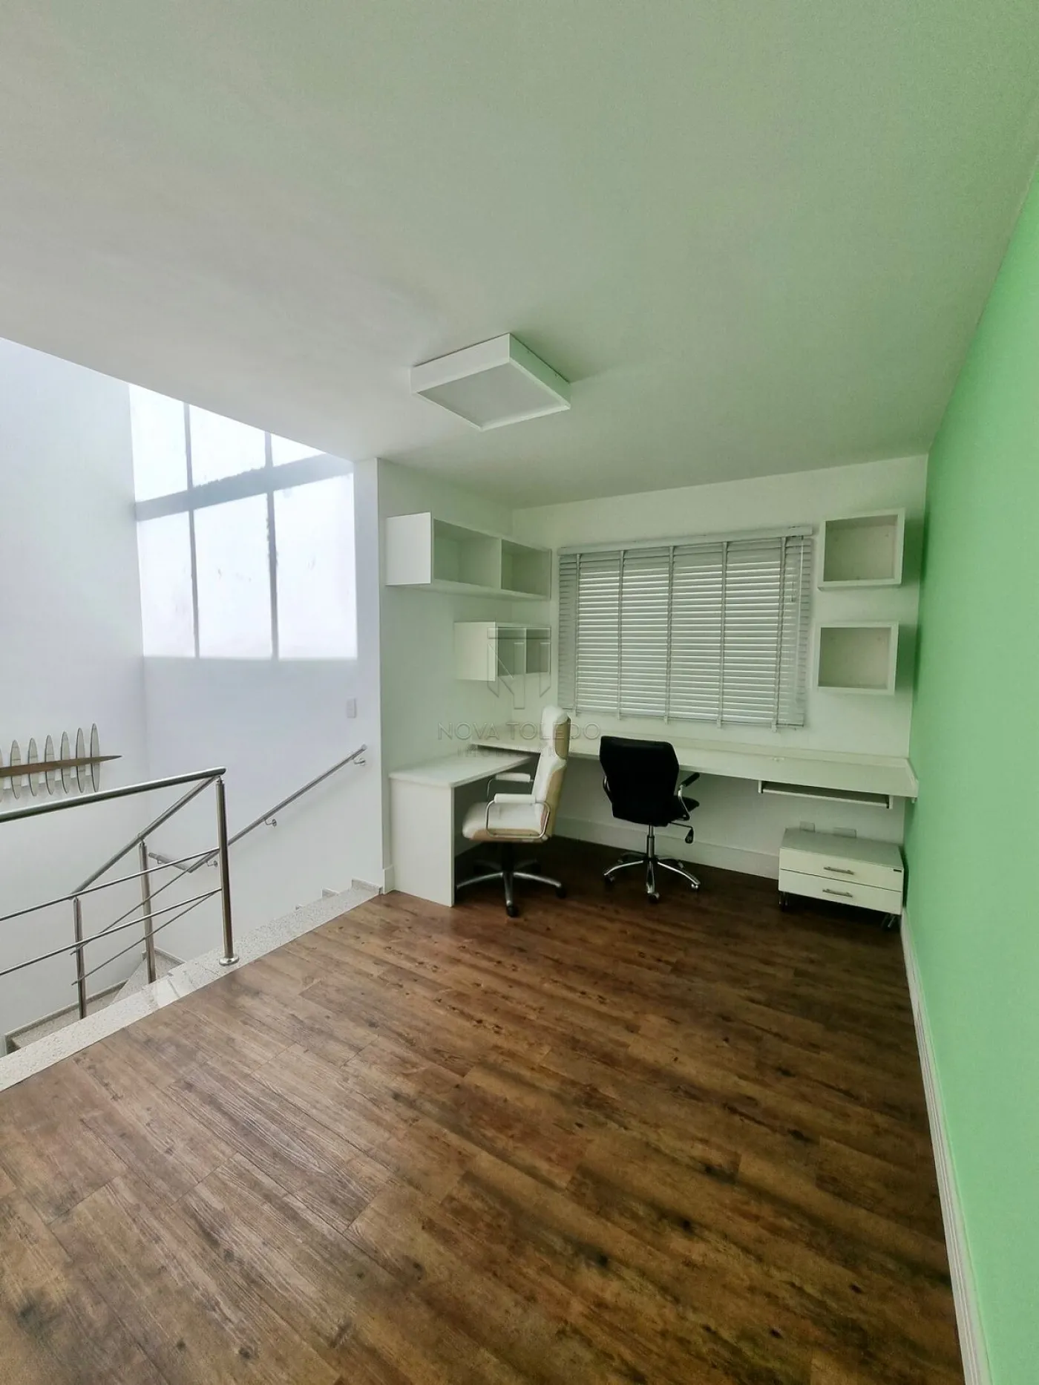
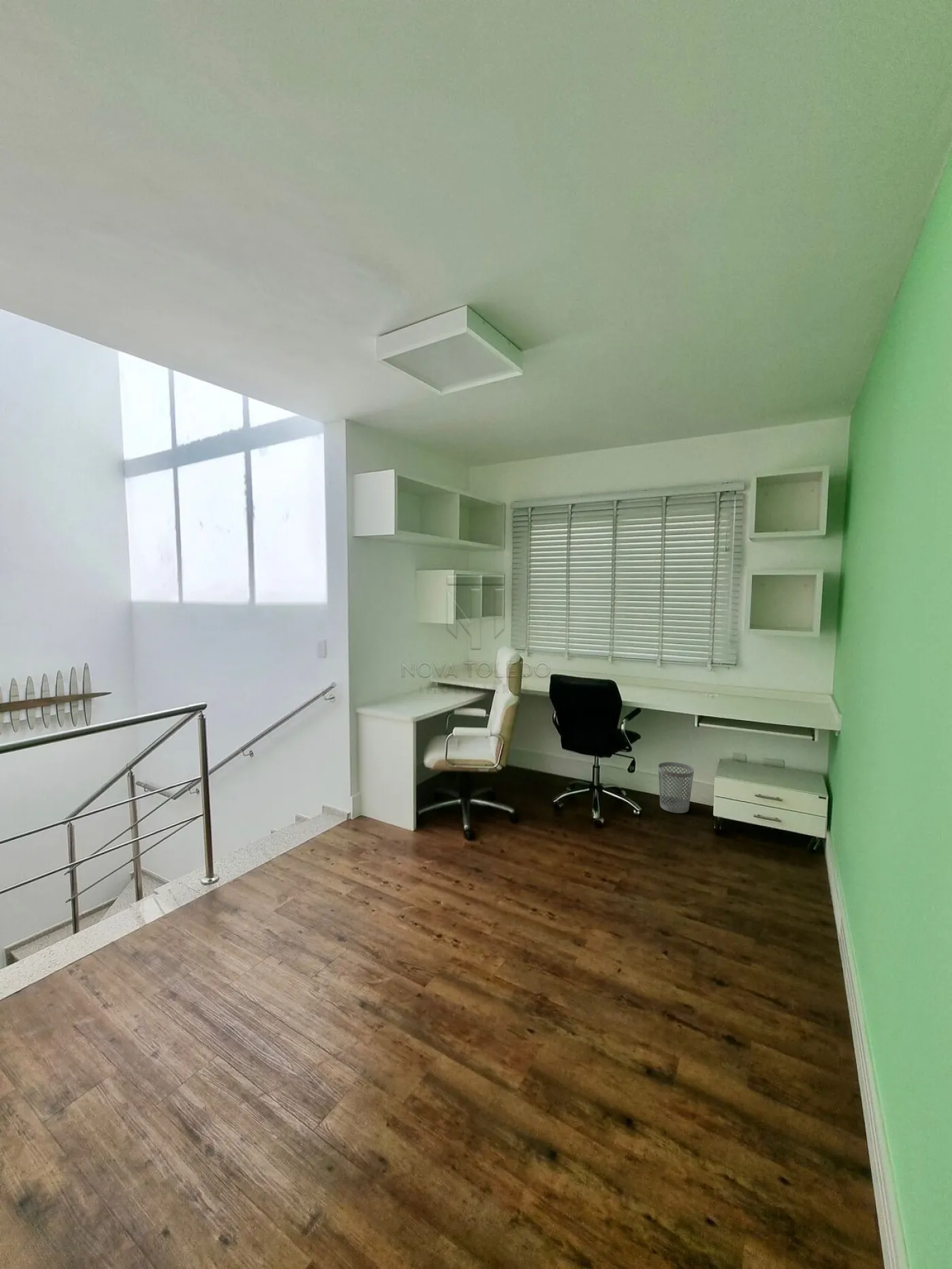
+ wastebasket [658,762,694,814]
